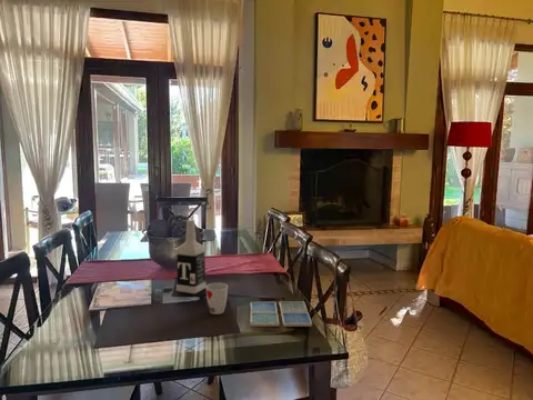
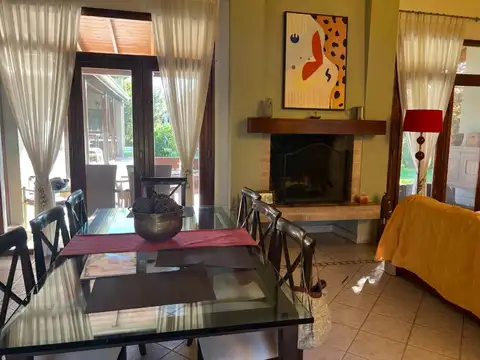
- drink coaster [250,301,313,328]
- vodka [174,219,208,294]
- cup [205,281,229,316]
